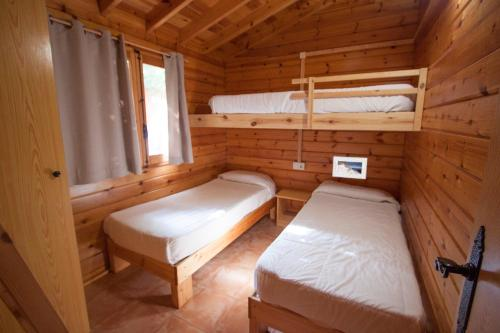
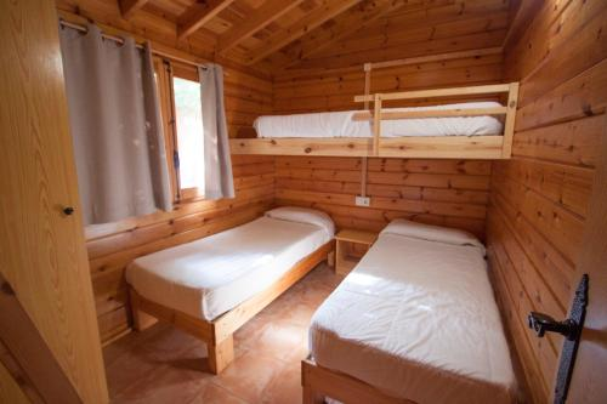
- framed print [332,156,368,180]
